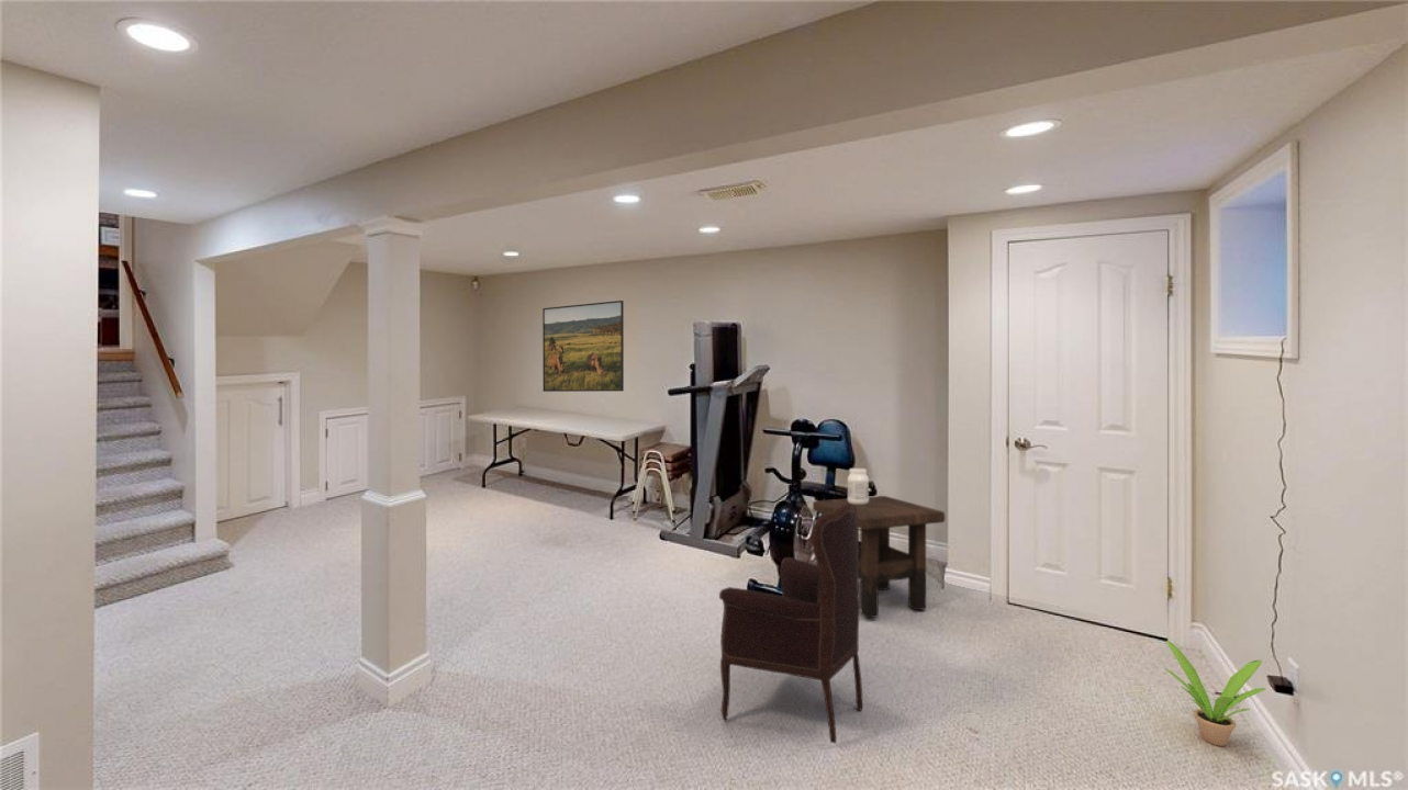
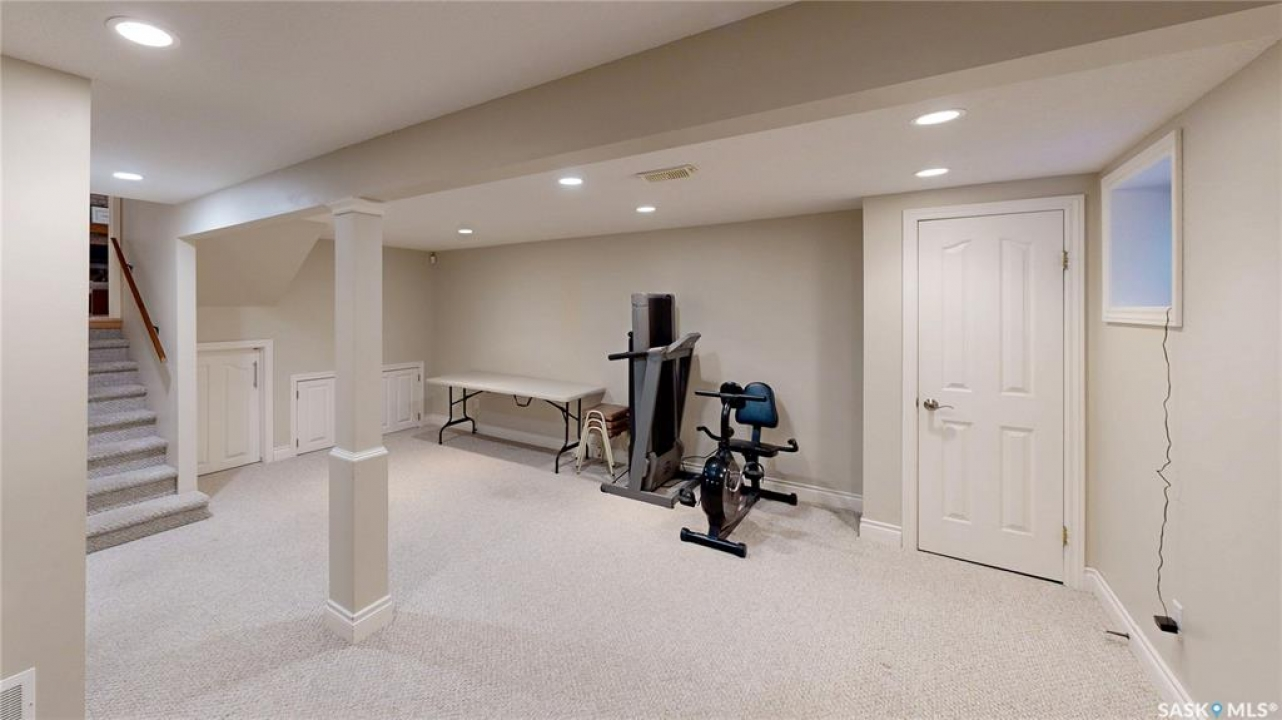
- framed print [541,300,625,393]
- potted plant [1164,640,1266,747]
- side table [812,495,946,619]
- armchair [718,503,863,744]
- protein powder [847,467,870,505]
